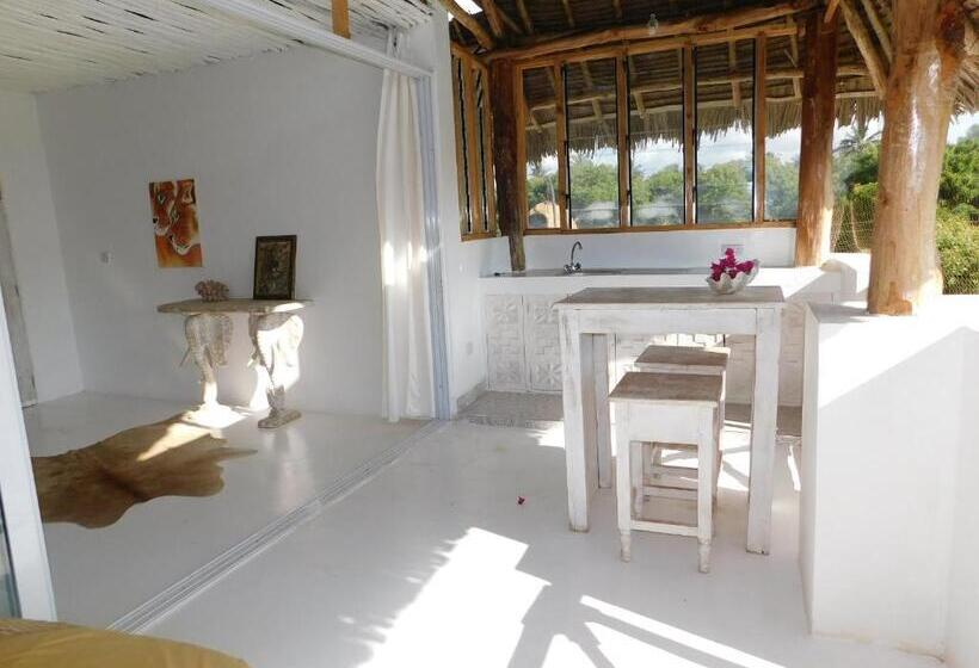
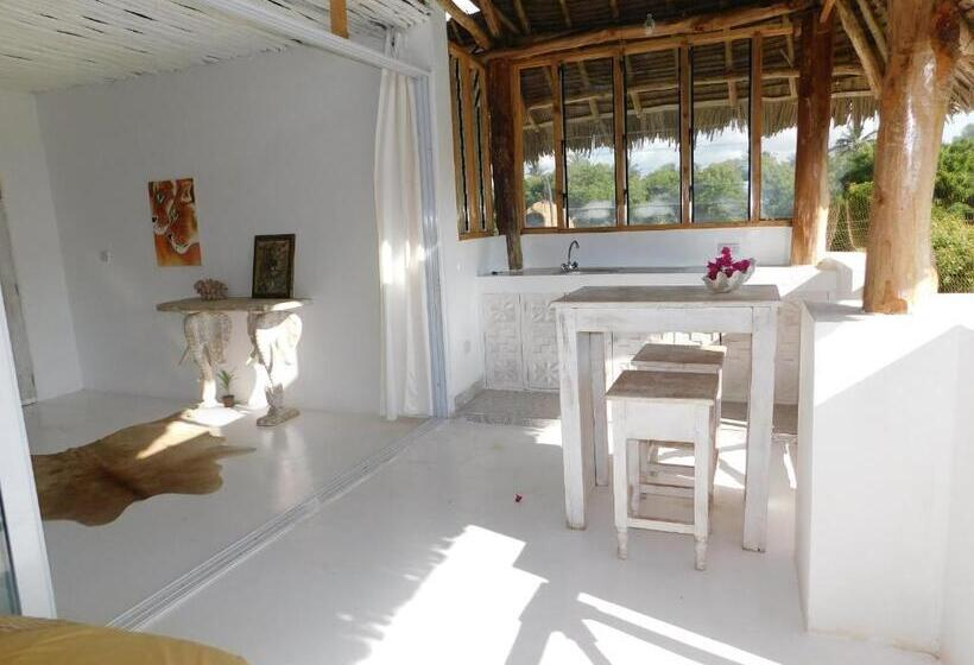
+ potted plant [215,366,240,408]
